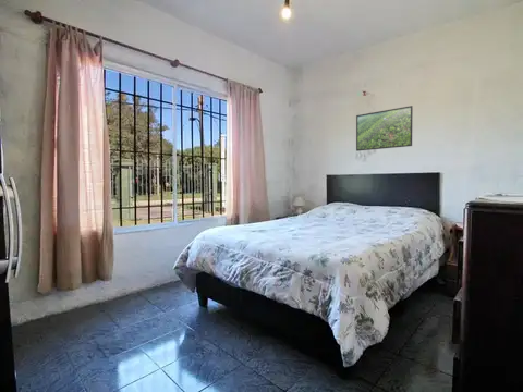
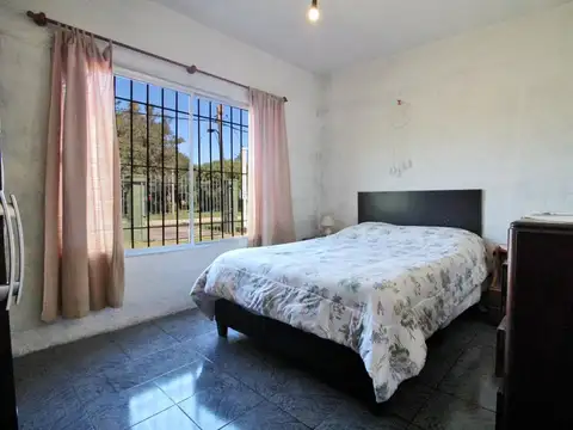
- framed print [355,105,414,152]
